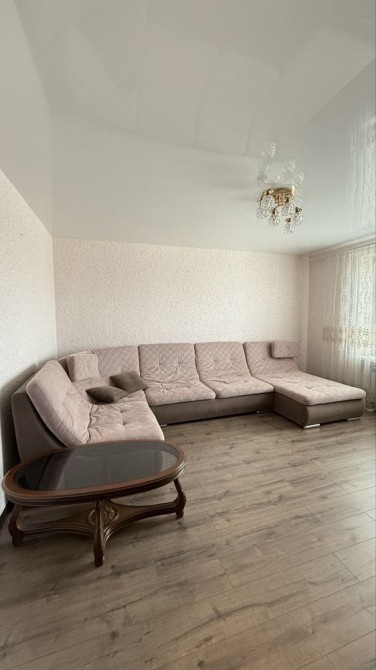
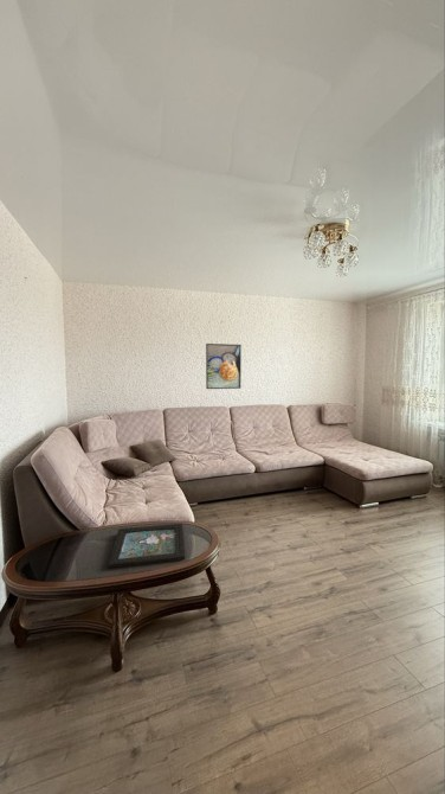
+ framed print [205,342,243,390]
+ decorative tray [107,523,187,569]
